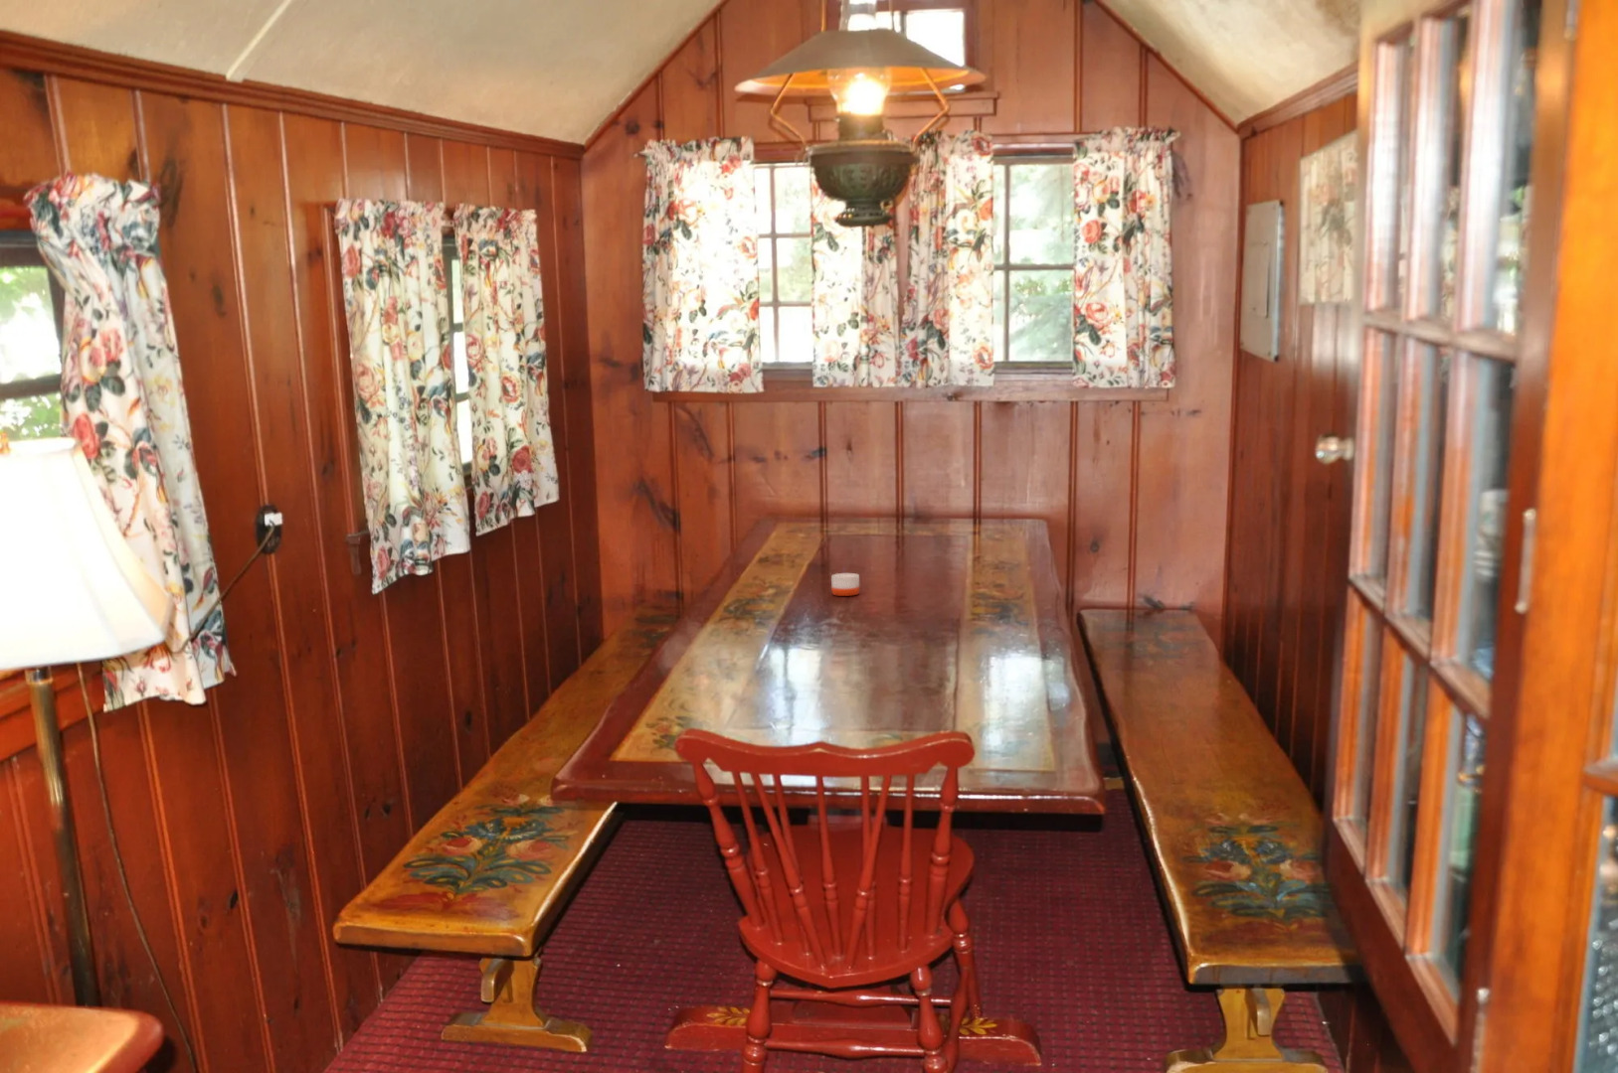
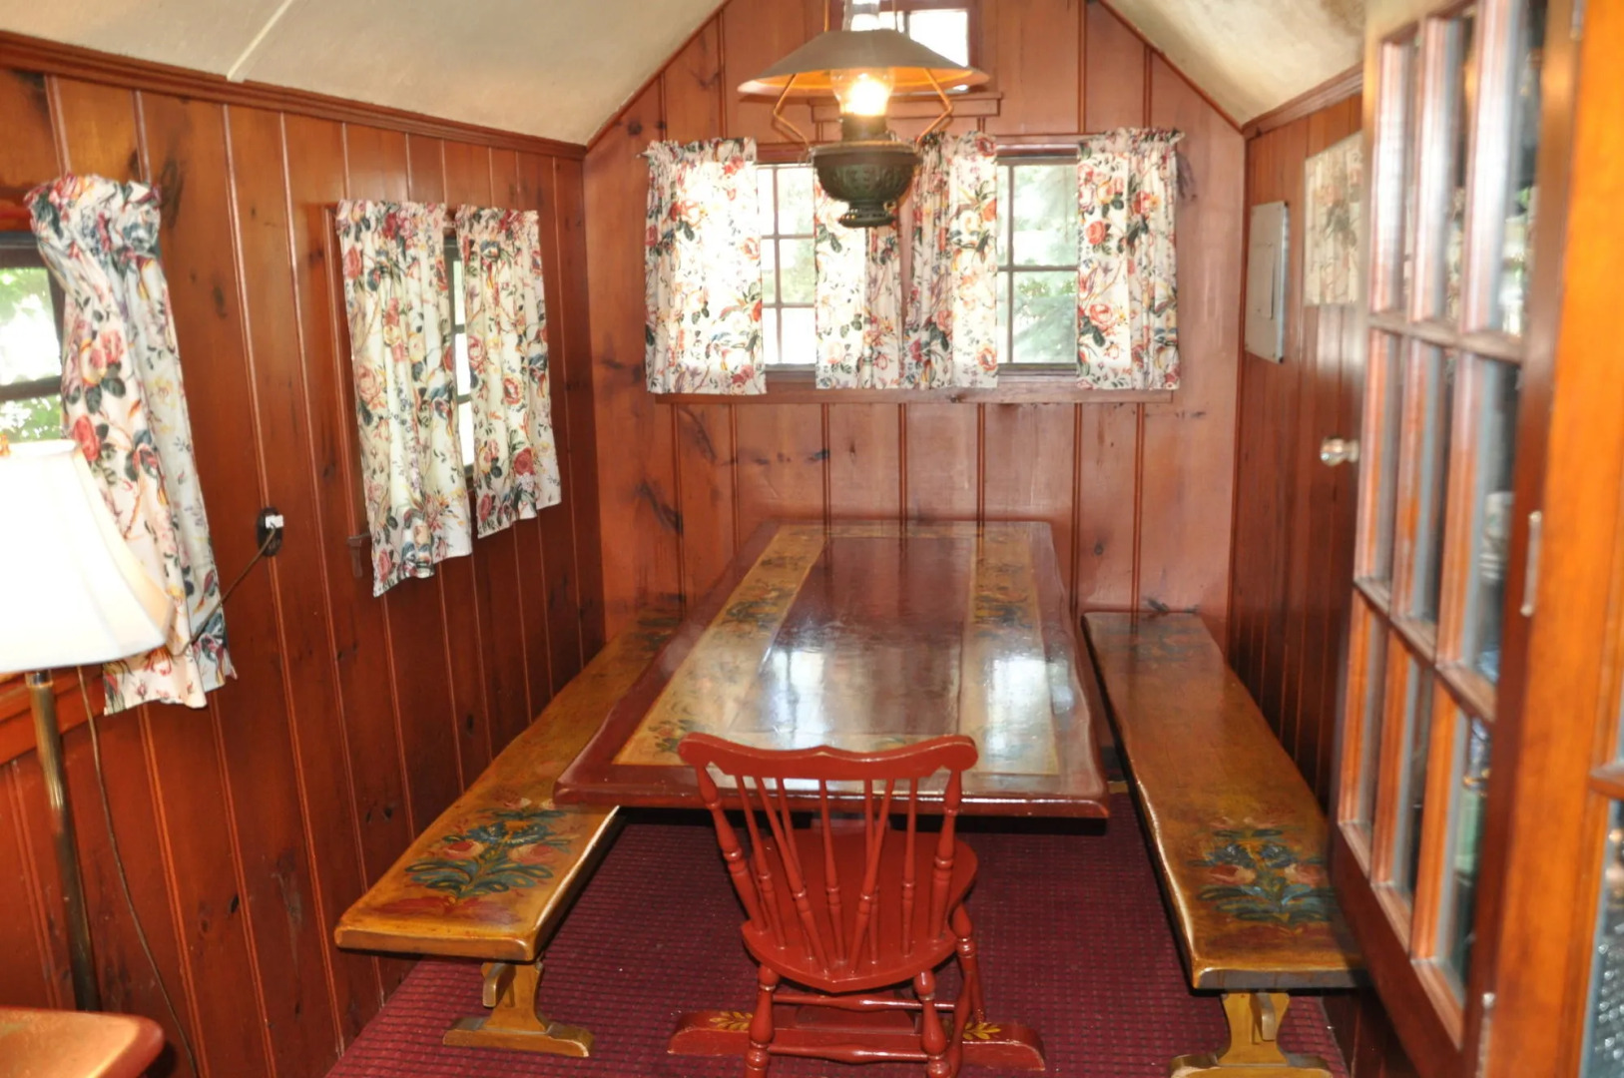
- candle [831,568,861,598]
